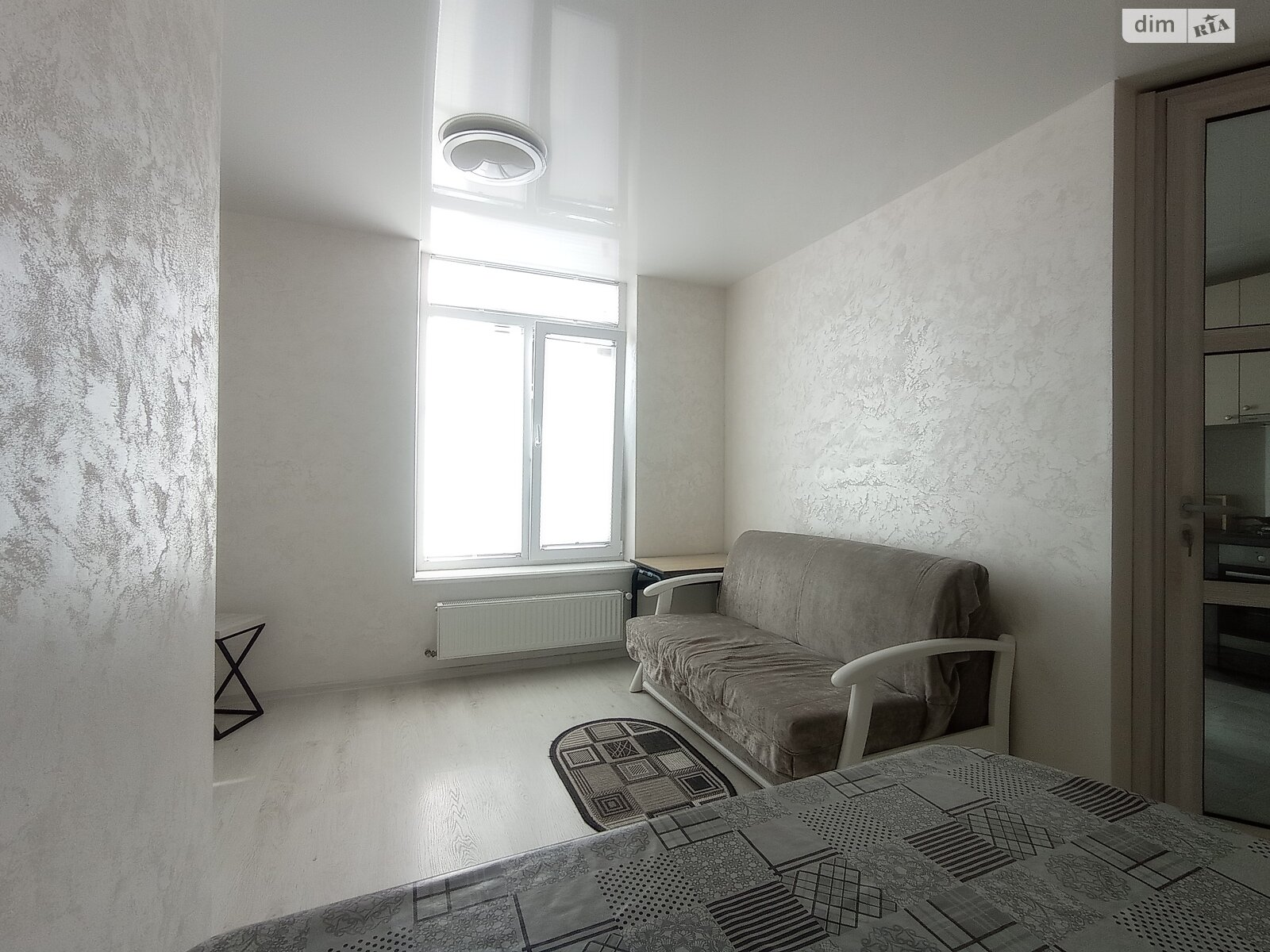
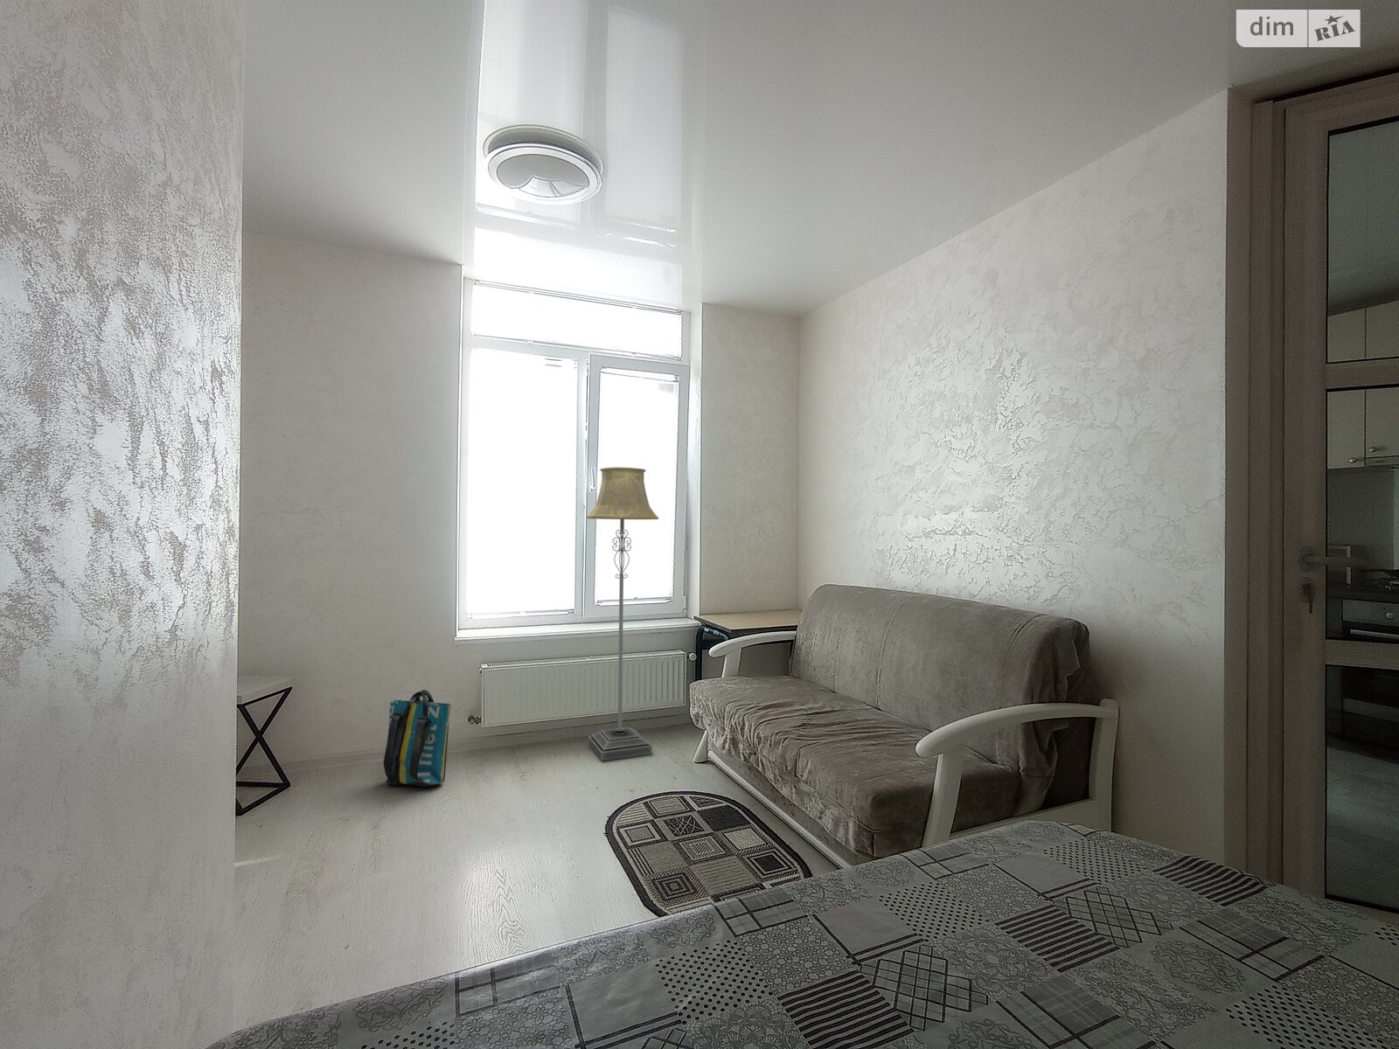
+ tote bag [383,689,452,788]
+ floor lamp [585,467,659,761]
